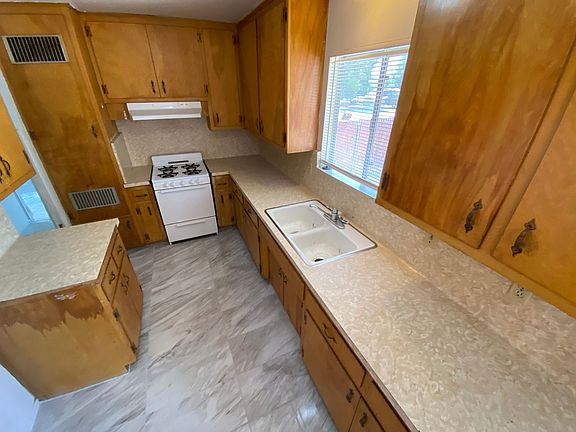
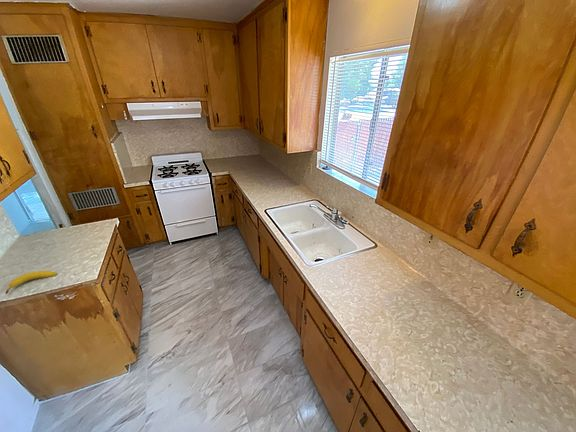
+ fruit [5,270,58,295]
